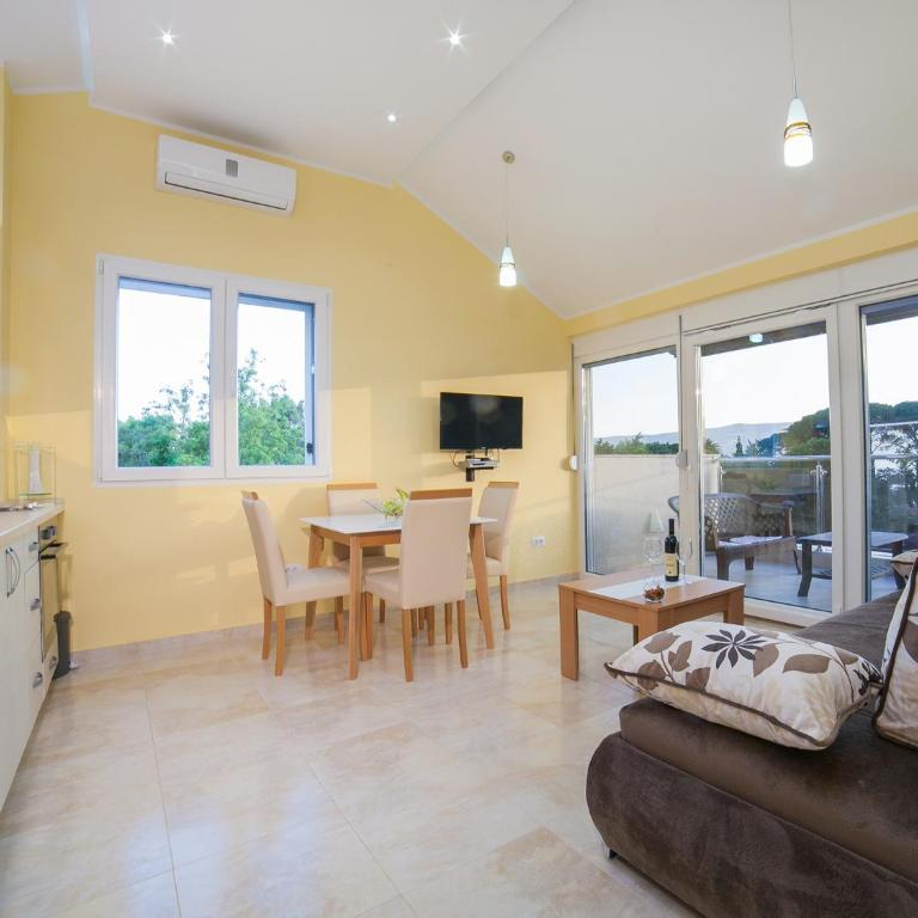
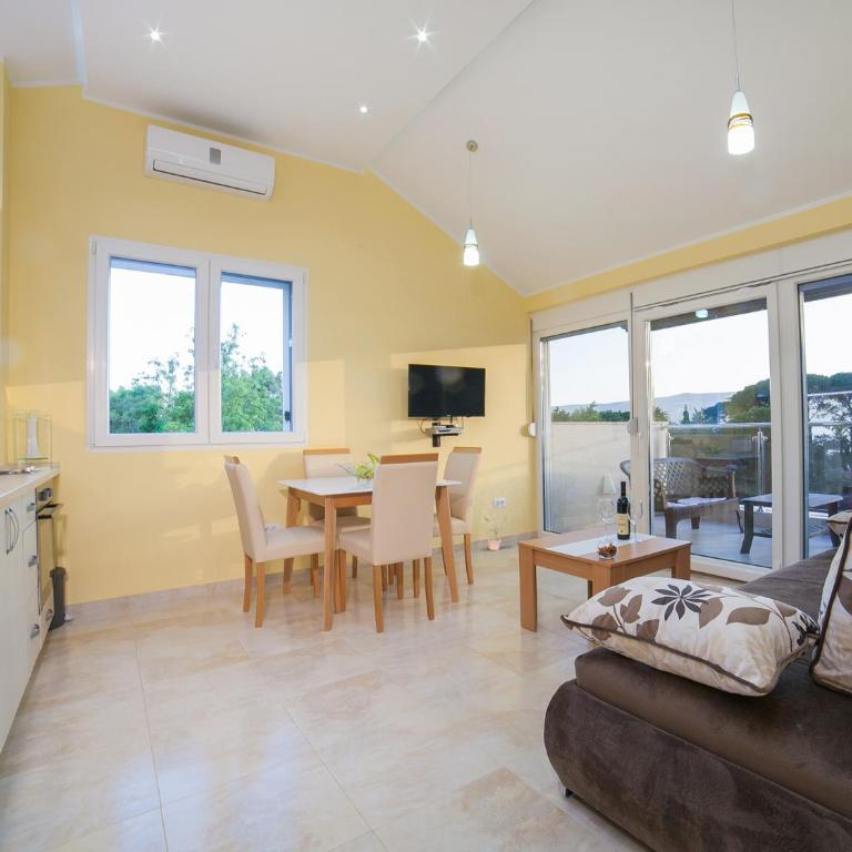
+ potted plant [483,510,510,551]
